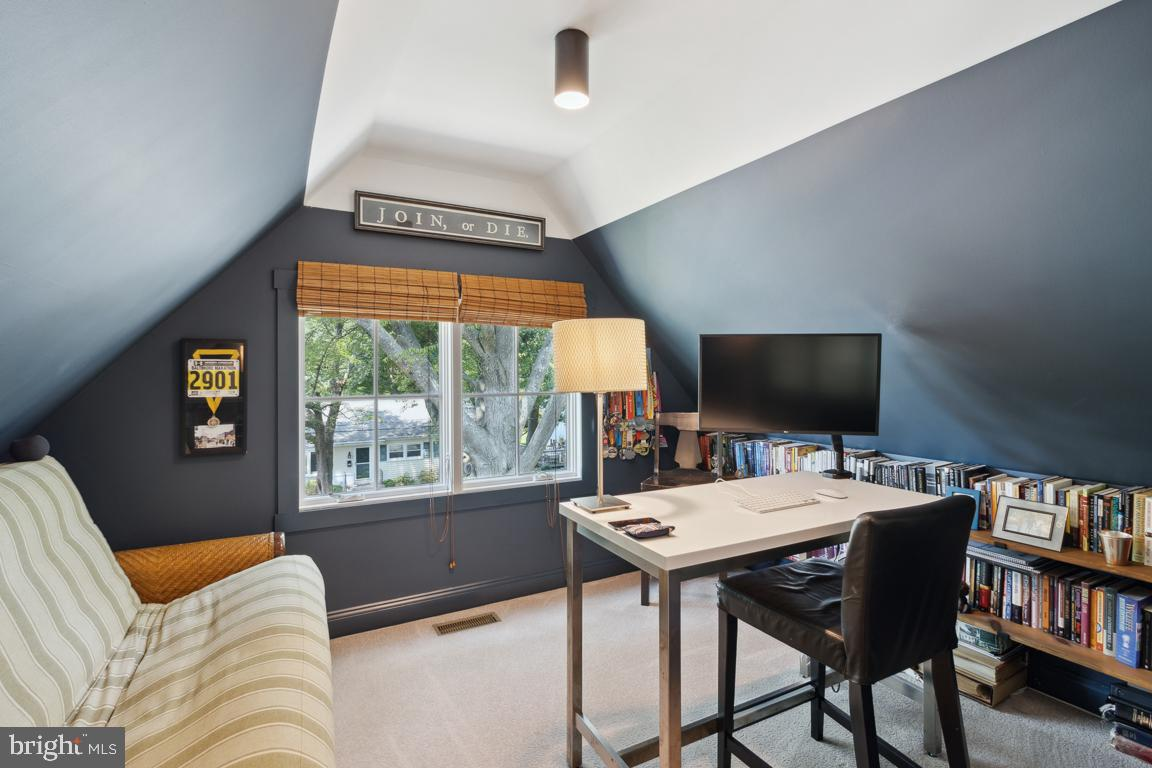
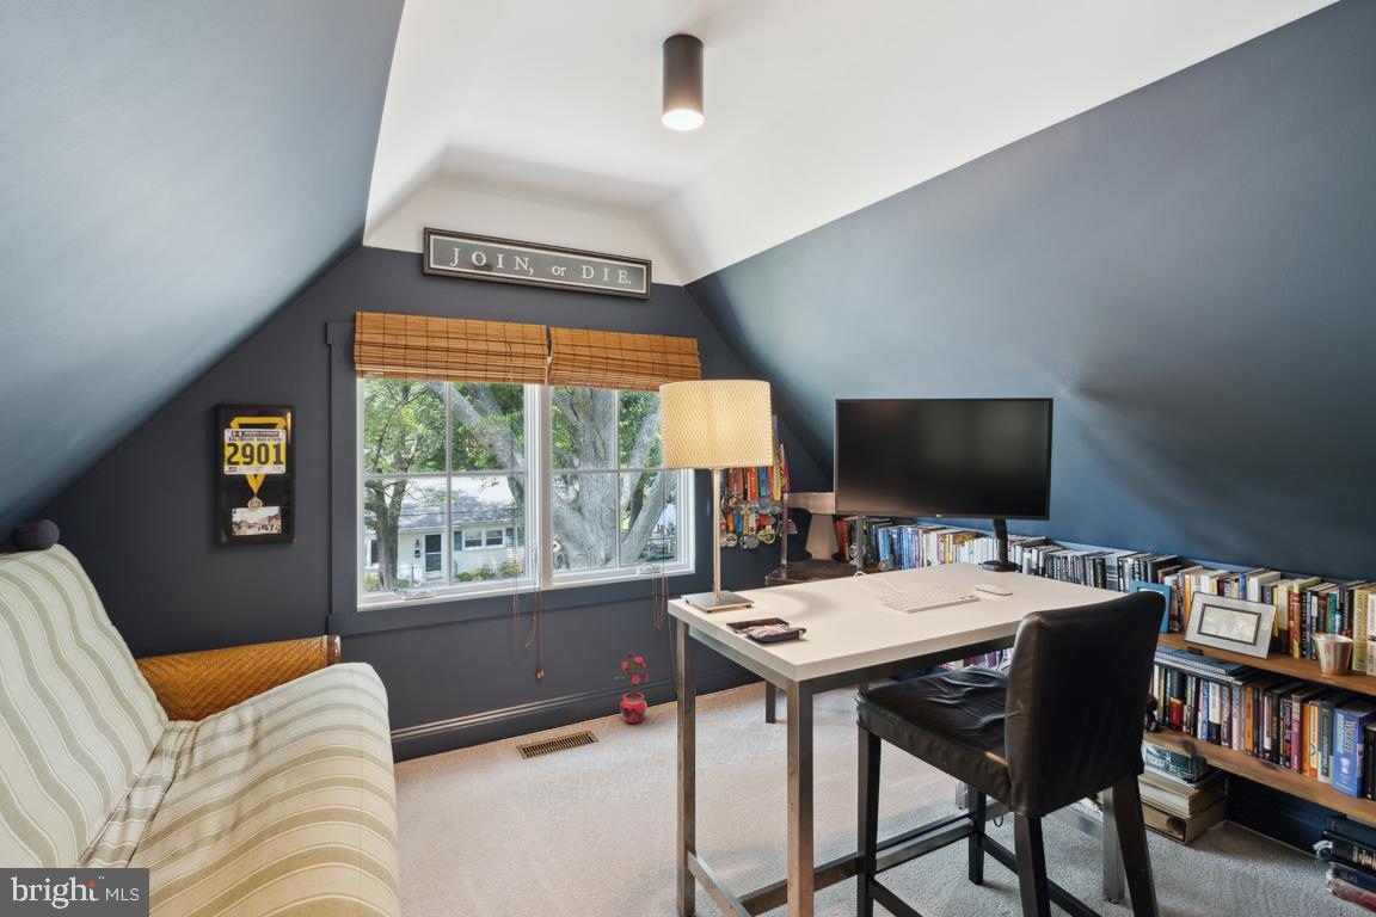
+ potted plant [614,651,650,725]
